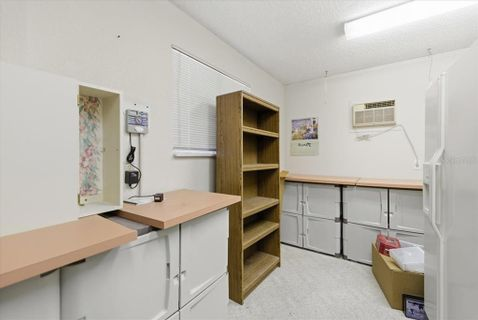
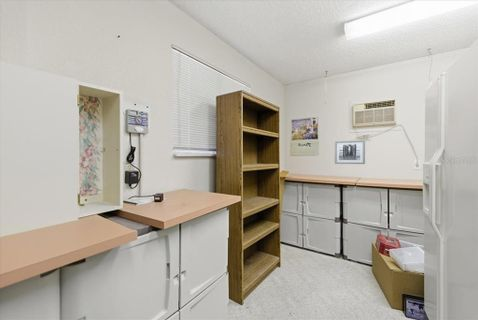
+ wall art [334,139,366,165]
